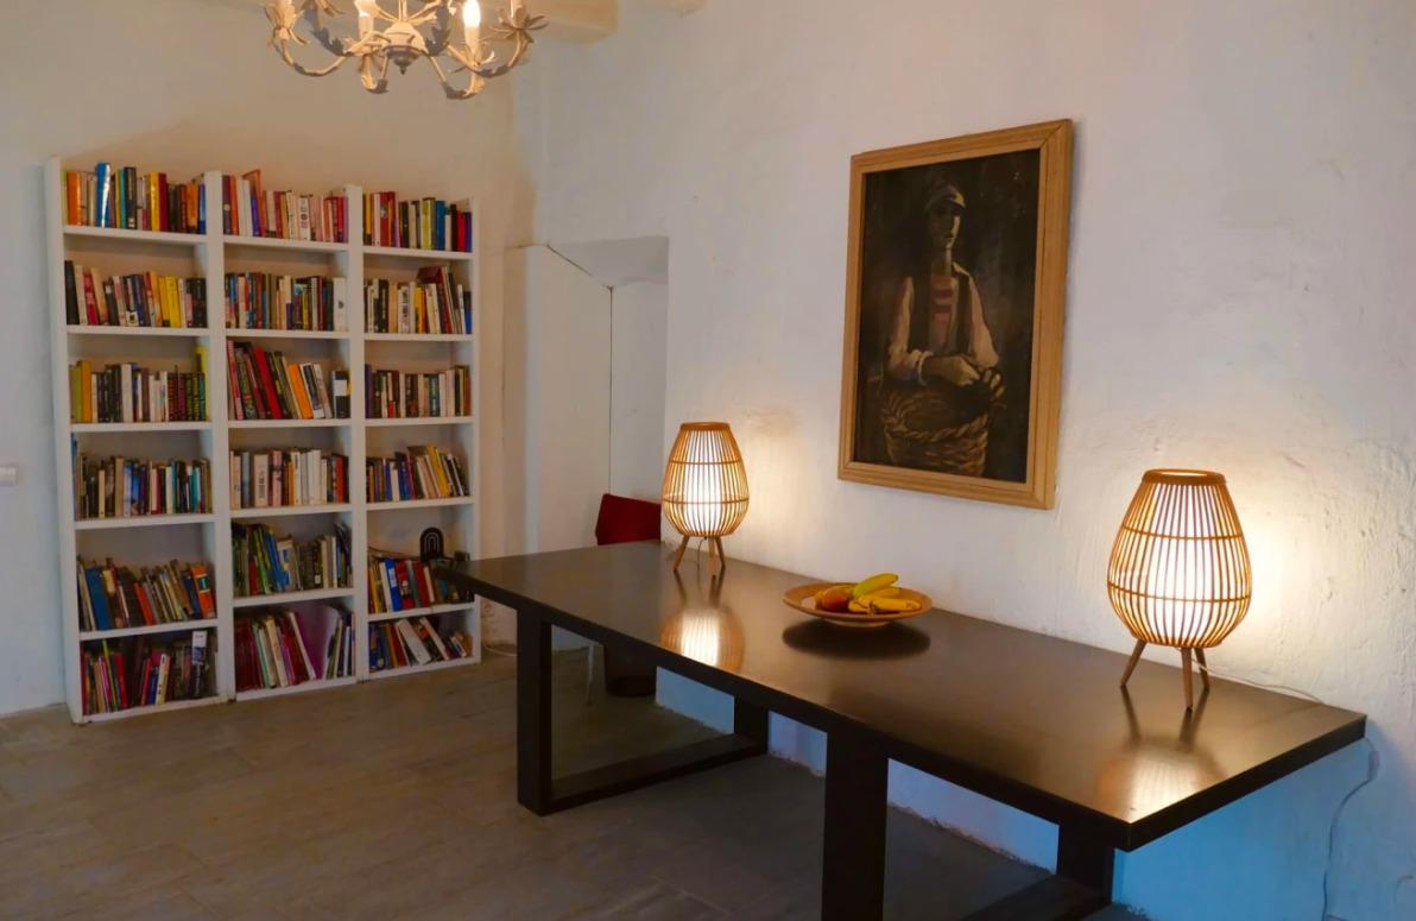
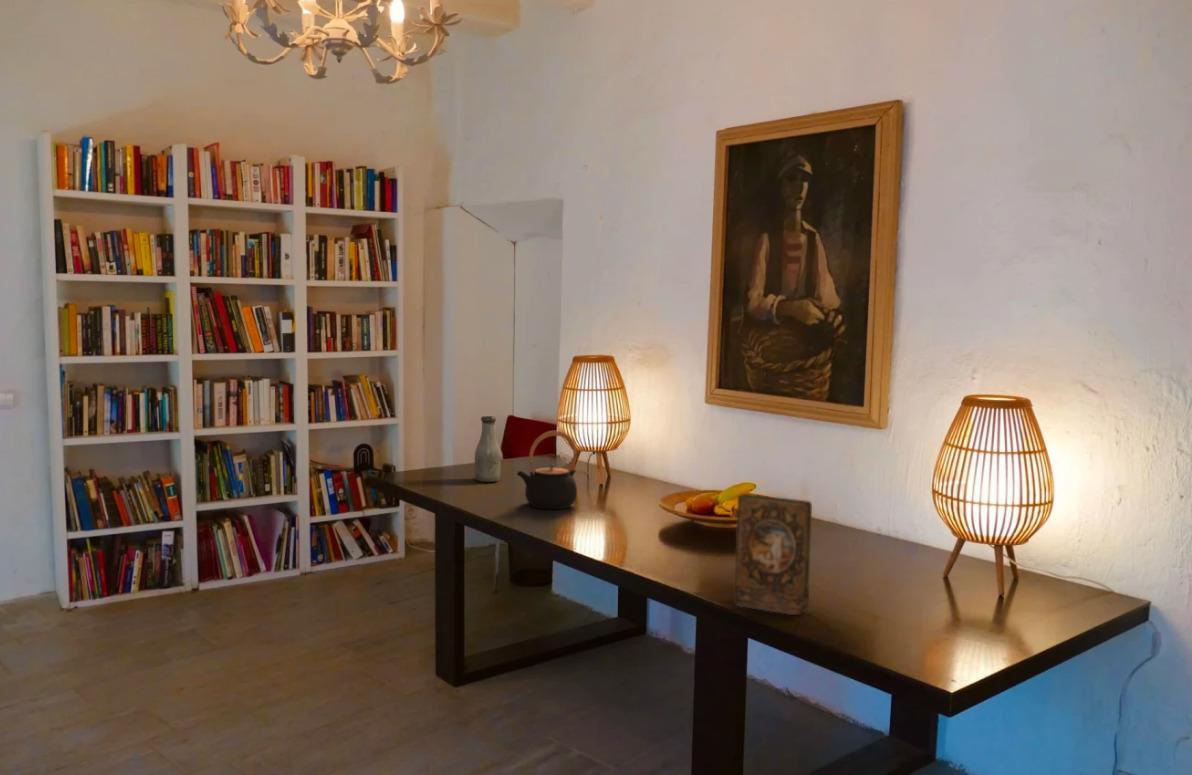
+ teapot [516,430,578,510]
+ book [733,493,813,616]
+ bottle [473,415,502,483]
